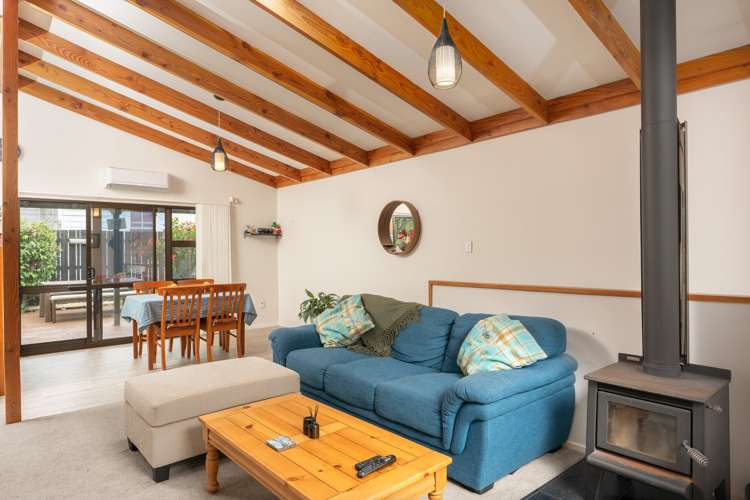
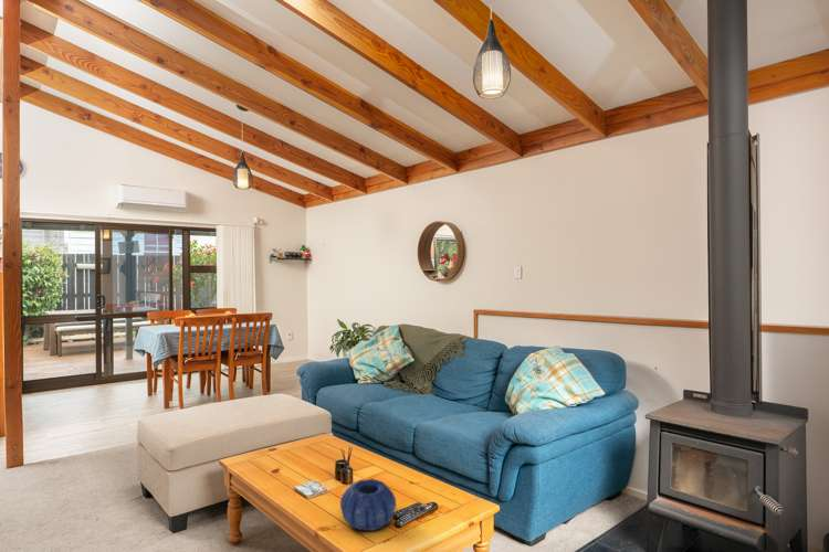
+ decorative bowl [339,478,397,532]
